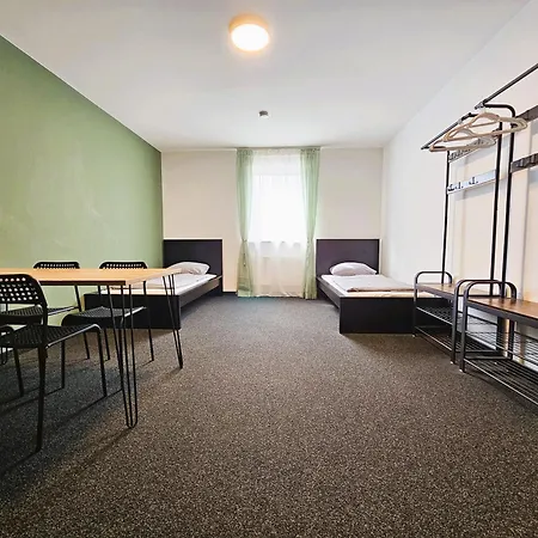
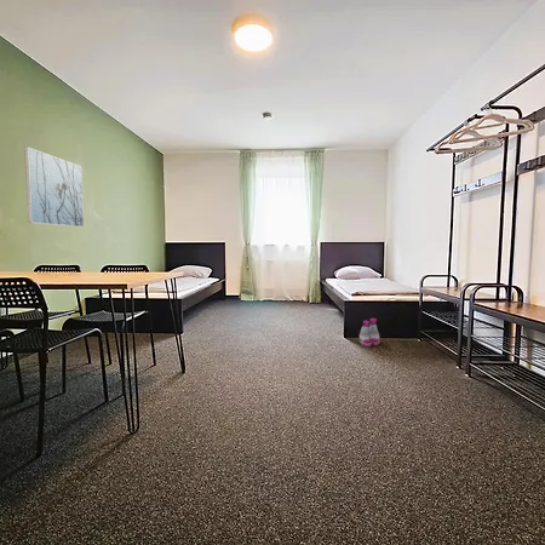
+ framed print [23,145,85,228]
+ boots [357,317,382,348]
